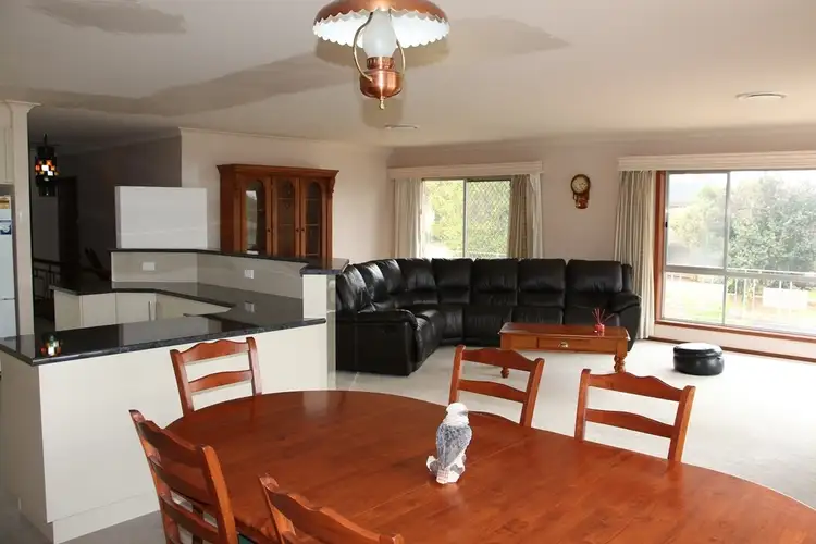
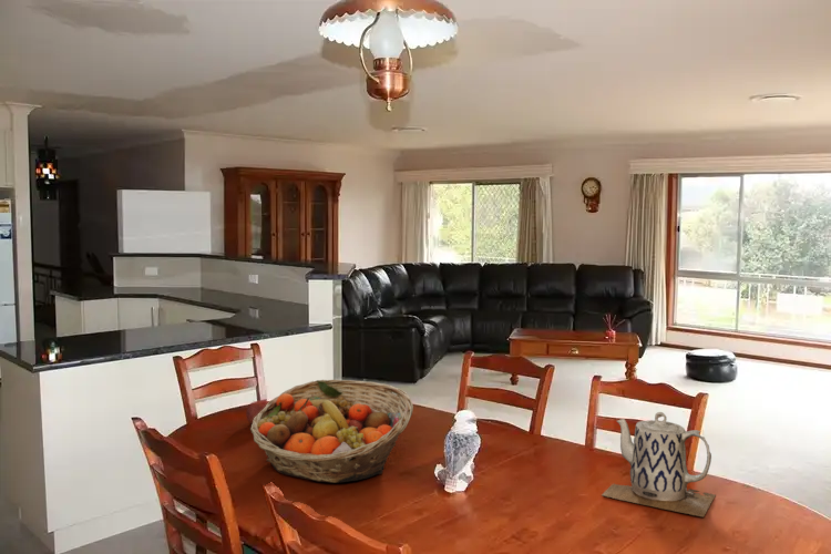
+ fruit basket [249,379,414,484]
+ teapot [601,411,717,519]
+ apple [245,400,269,425]
